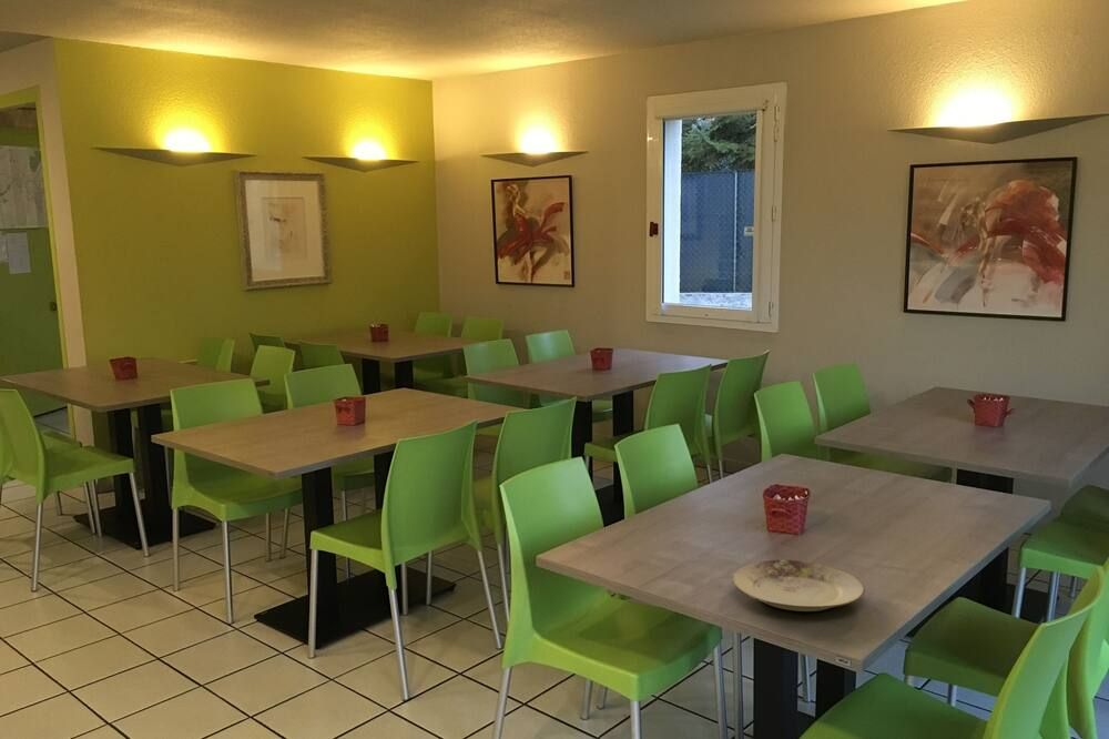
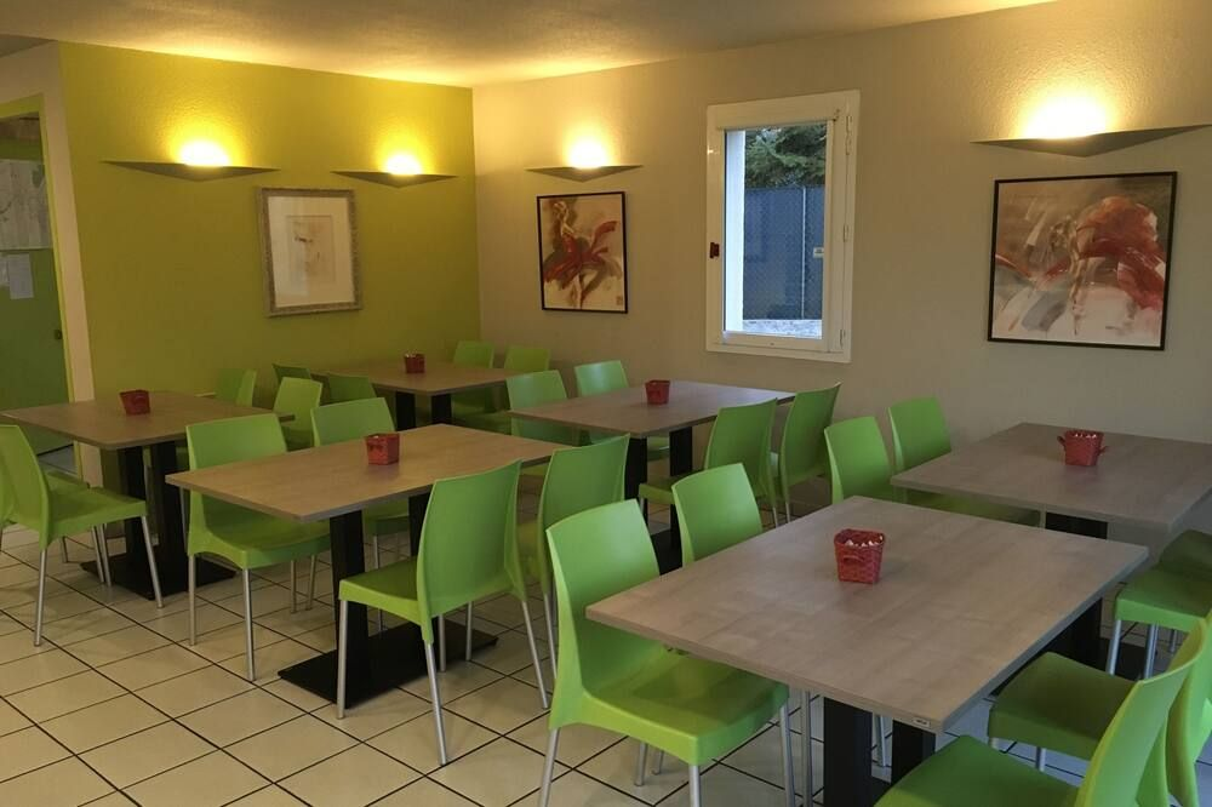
- plate [731,558,866,613]
